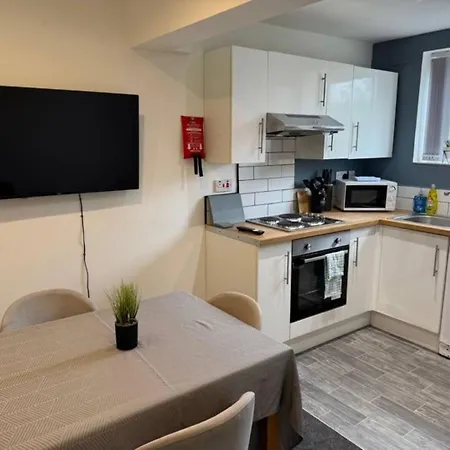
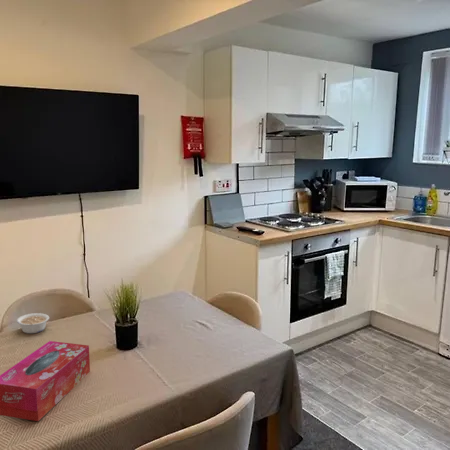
+ legume [16,312,50,334]
+ tissue box [0,340,91,422]
